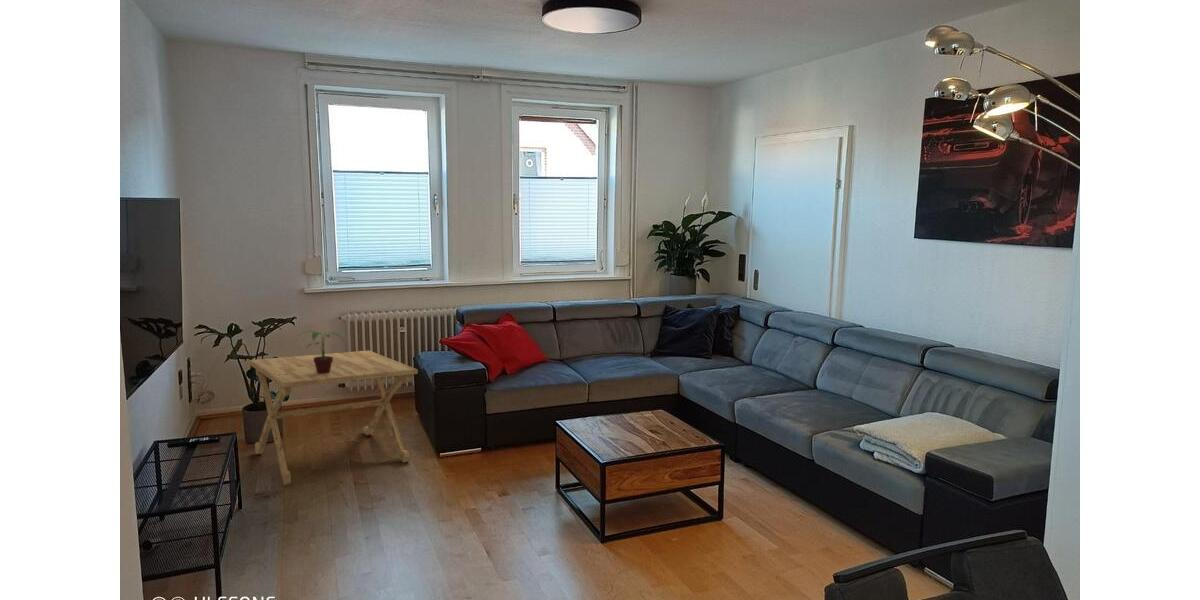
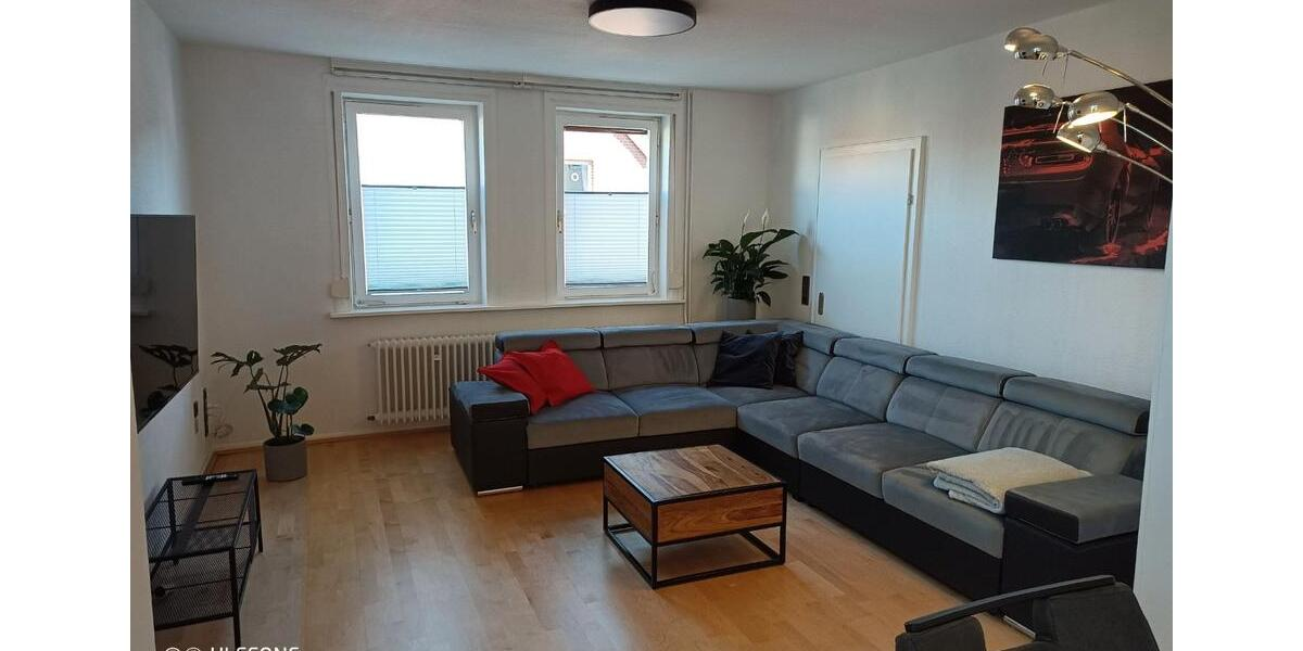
- side table [247,349,419,486]
- potted plant [297,329,345,374]
